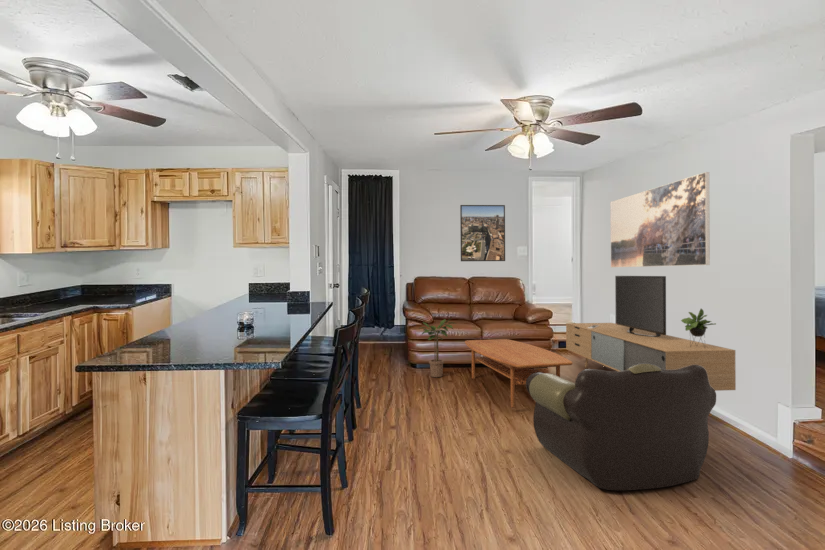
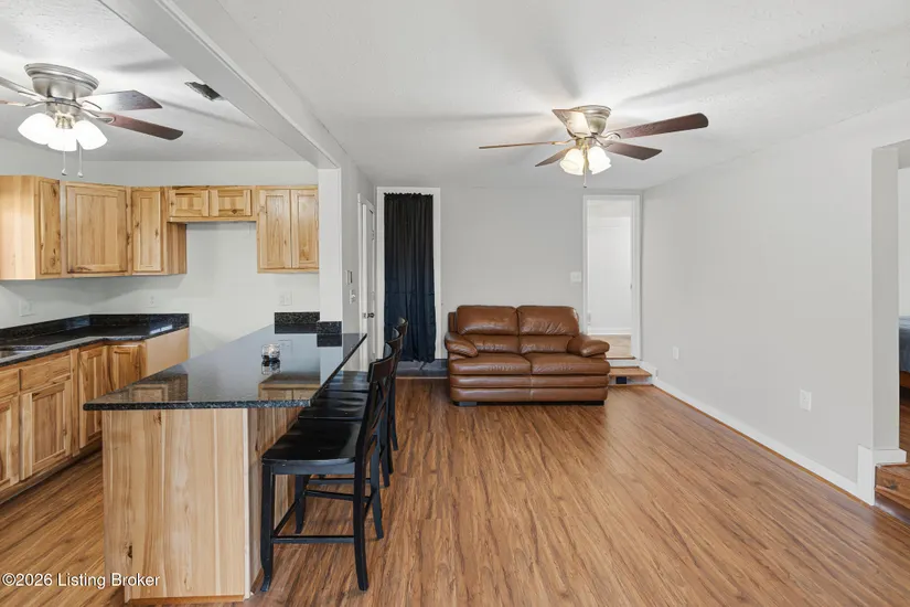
- coffee table [464,338,574,409]
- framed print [610,171,711,268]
- potted plant [419,317,458,378]
- media console [565,275,737,392]
- armchair [525,364,717,491]
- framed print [459,204,506,262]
